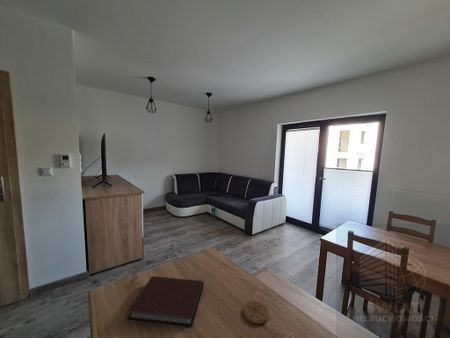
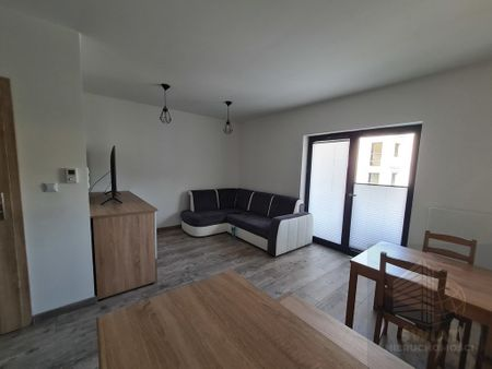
- notebook [126,275,205,328]
- coaster [242,300,269,325]
